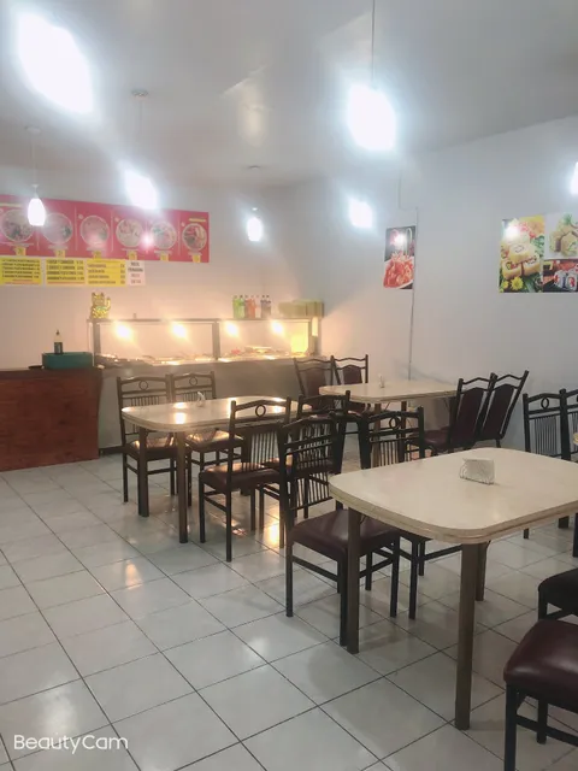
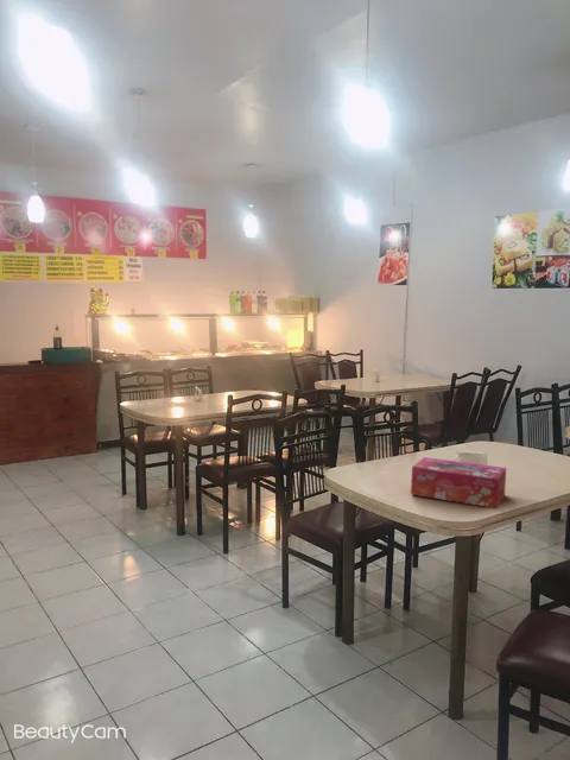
+ tissue box [410,456,507,509]
